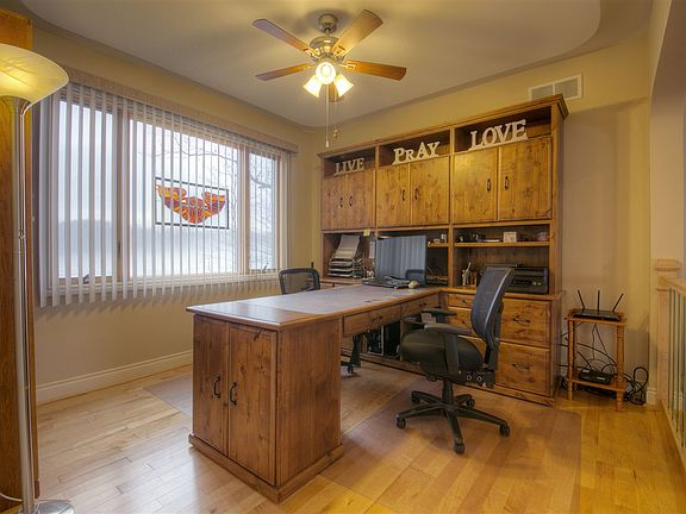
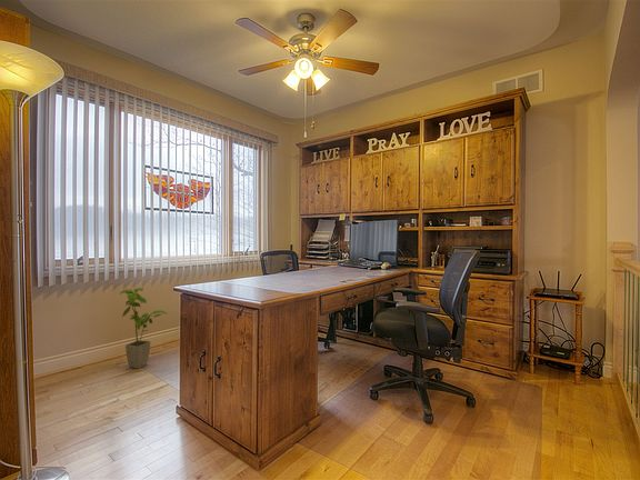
+ house plant [119,287,169,370]
